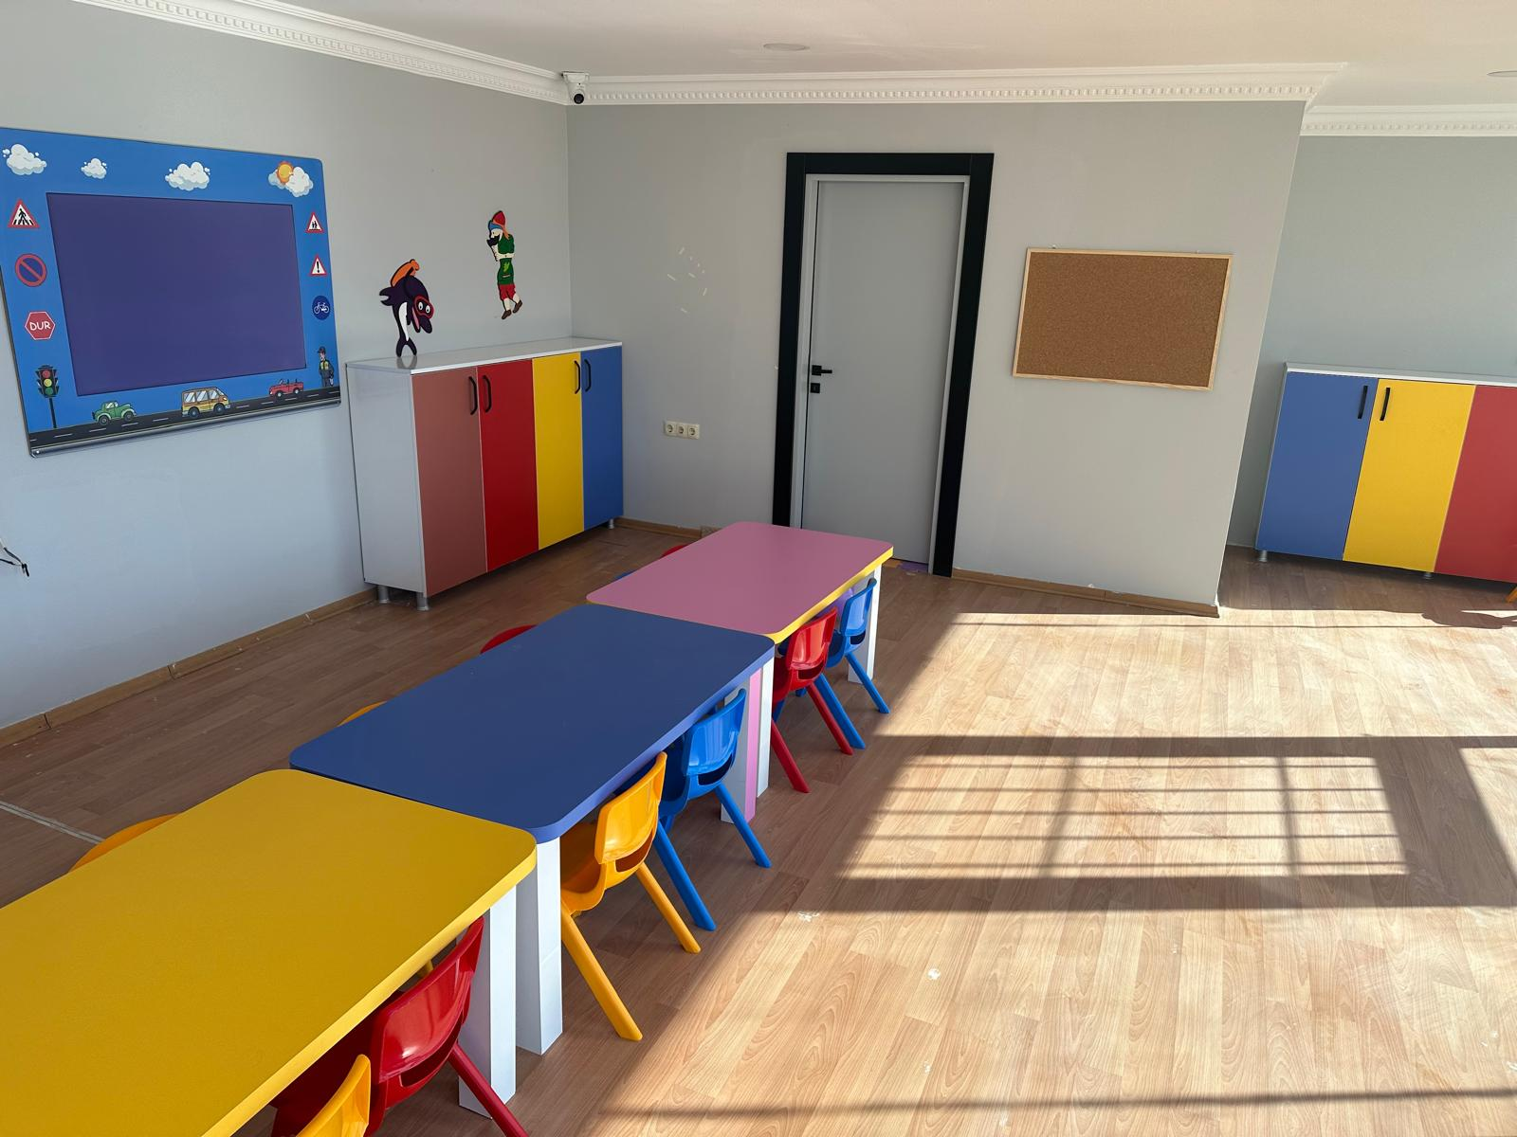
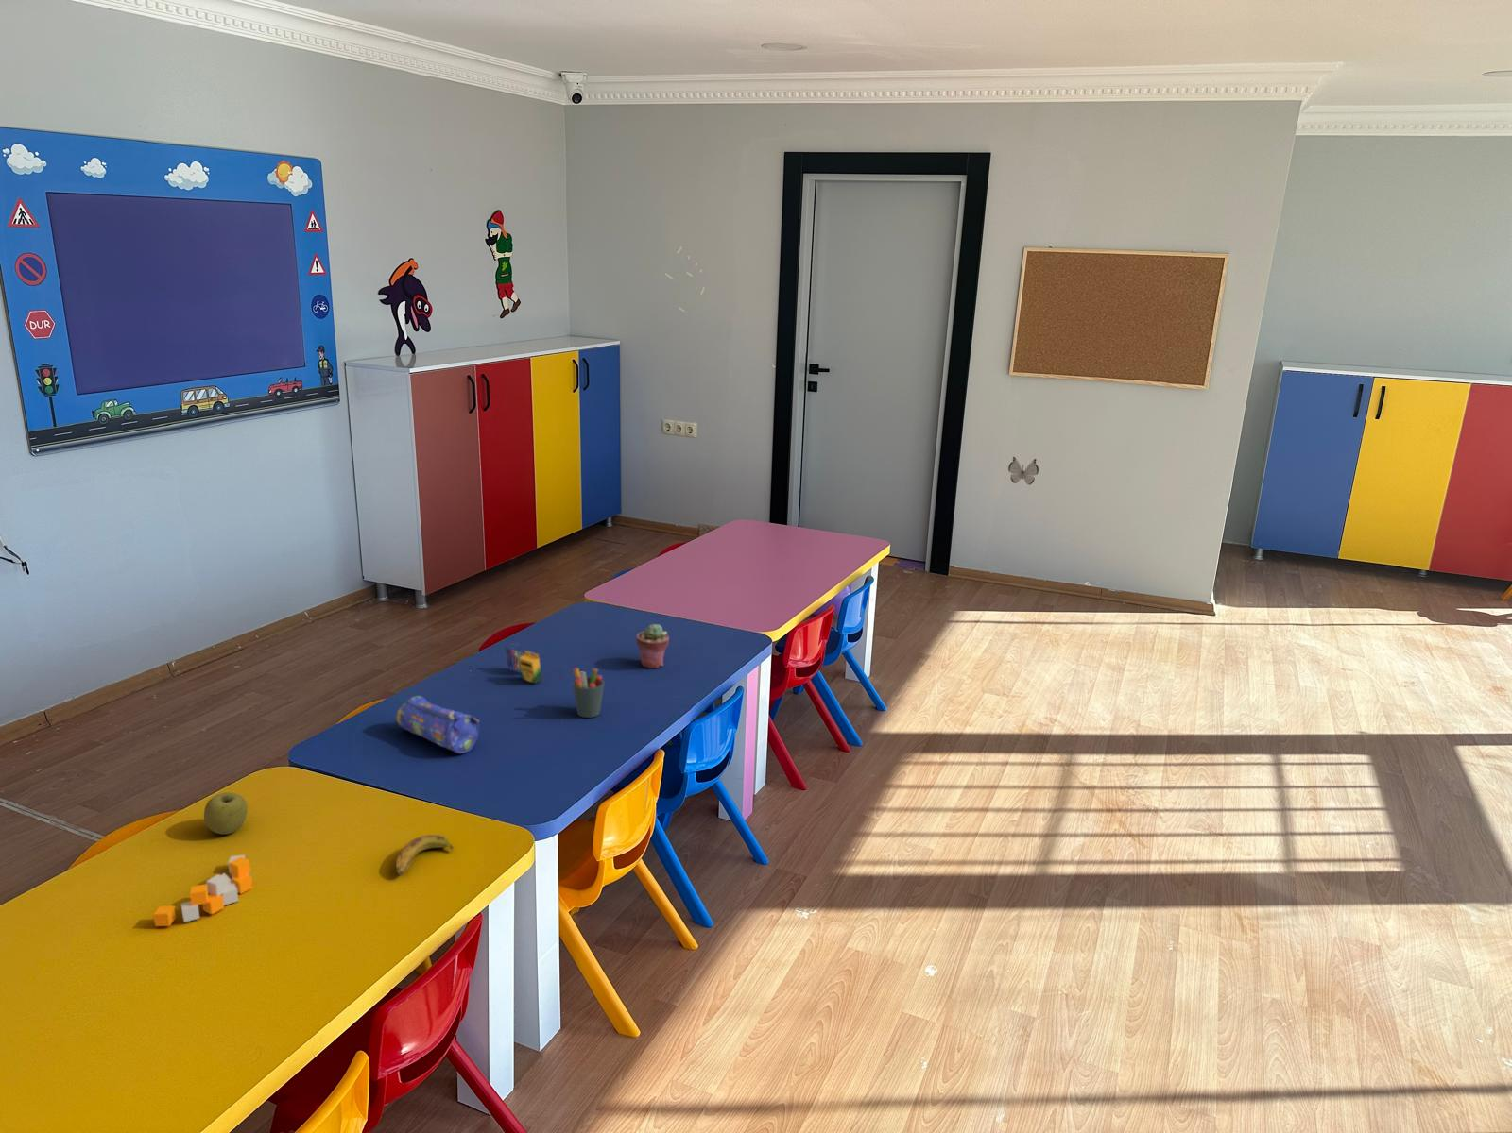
+ pen holder [571,666,606,719]
+ toy blocks [152,853,255,927]
+ banana [395,834,455,877]
+ decorative butterfly [1007,456,1039,486]
+ pencil case [395,695,481,755]
+ potted succulent [635,624,670,669]
+ crayon [505,646,543,684]
+ apple [204,791,249,835]
